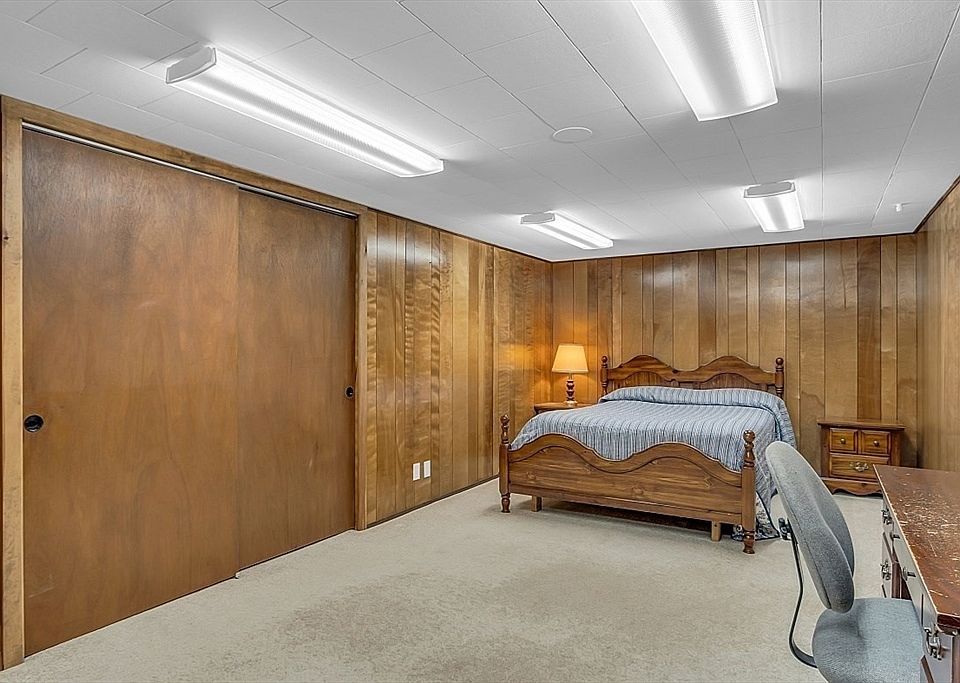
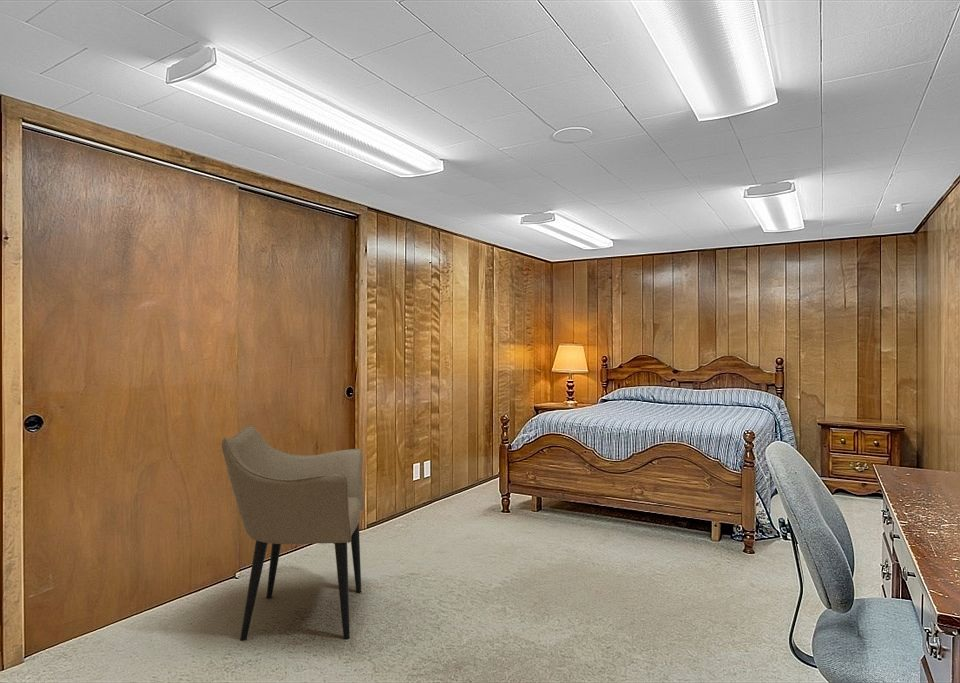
+ armchair [221,424,365,642]
